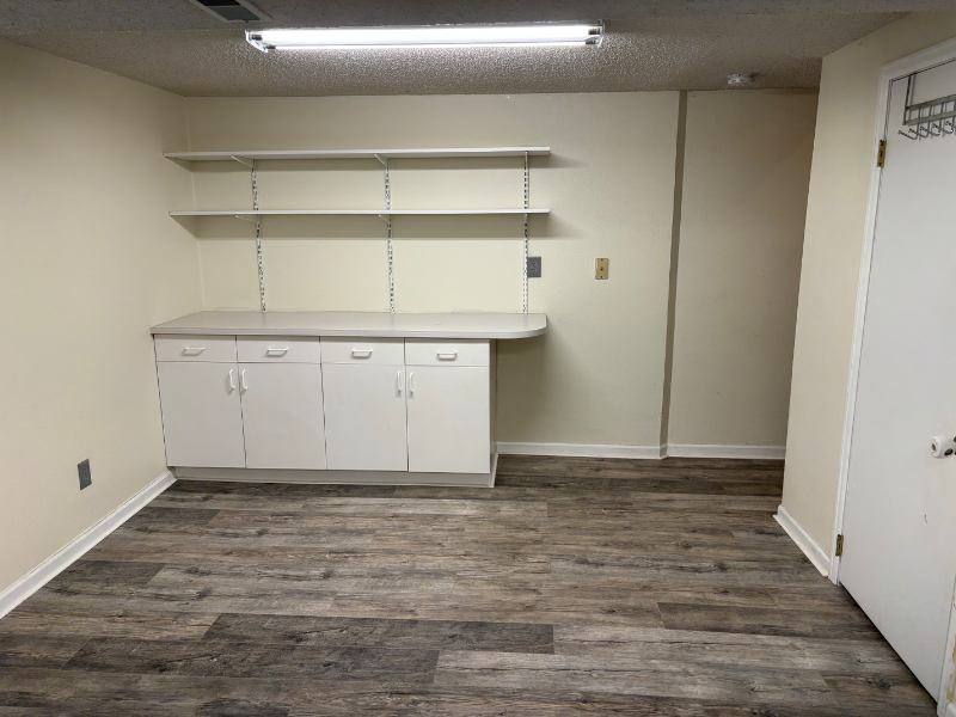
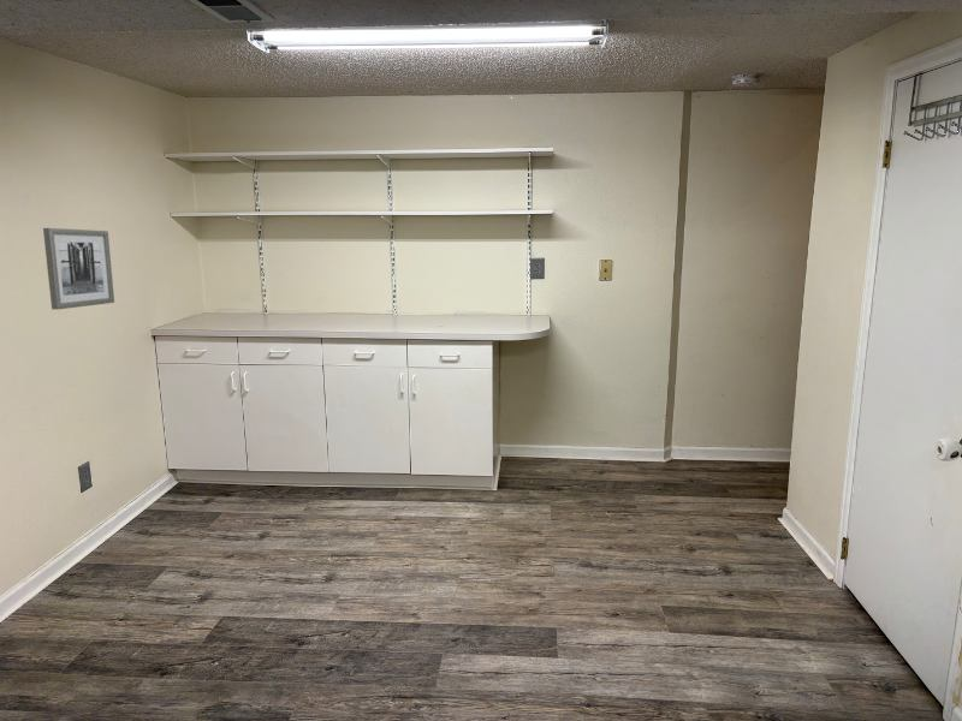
+ wall art [42,227,115,310]
